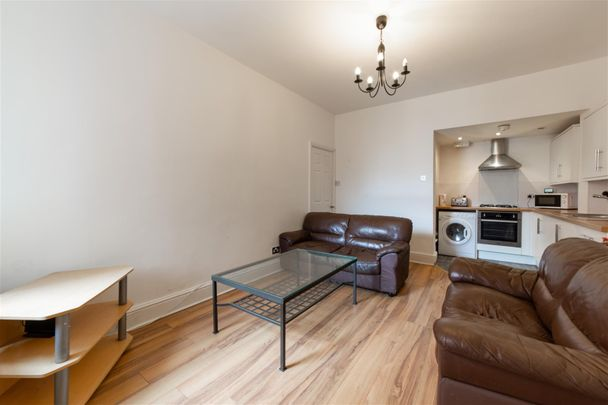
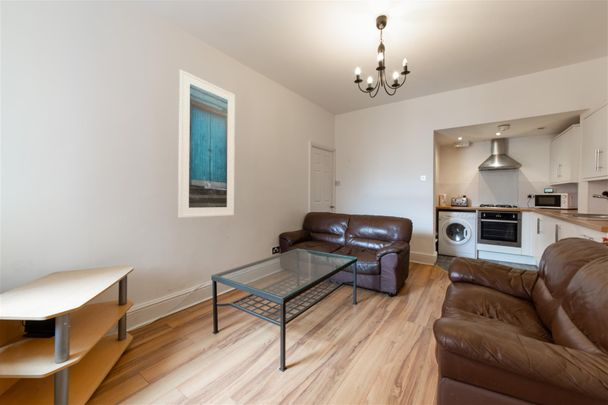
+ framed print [177,69,236,219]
